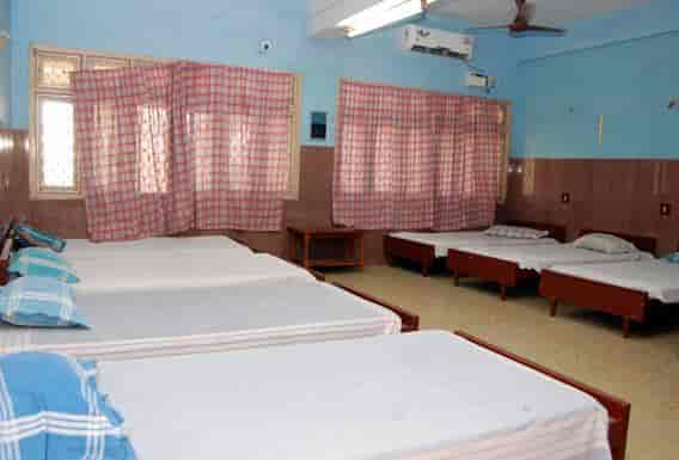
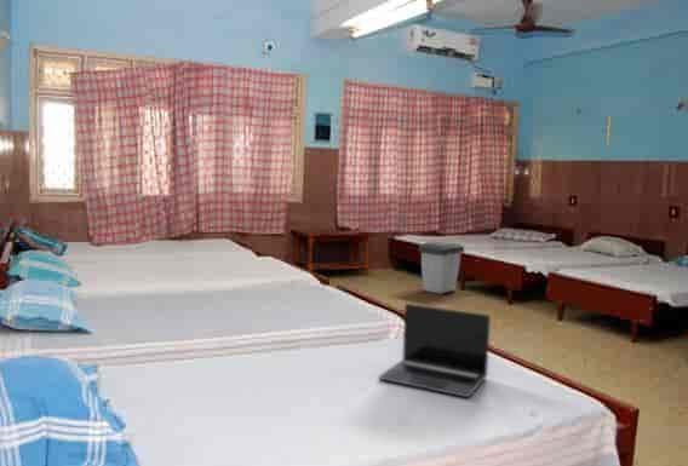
+ trash can [418,240,465,295]
+ laptop [377,303,492,398]
